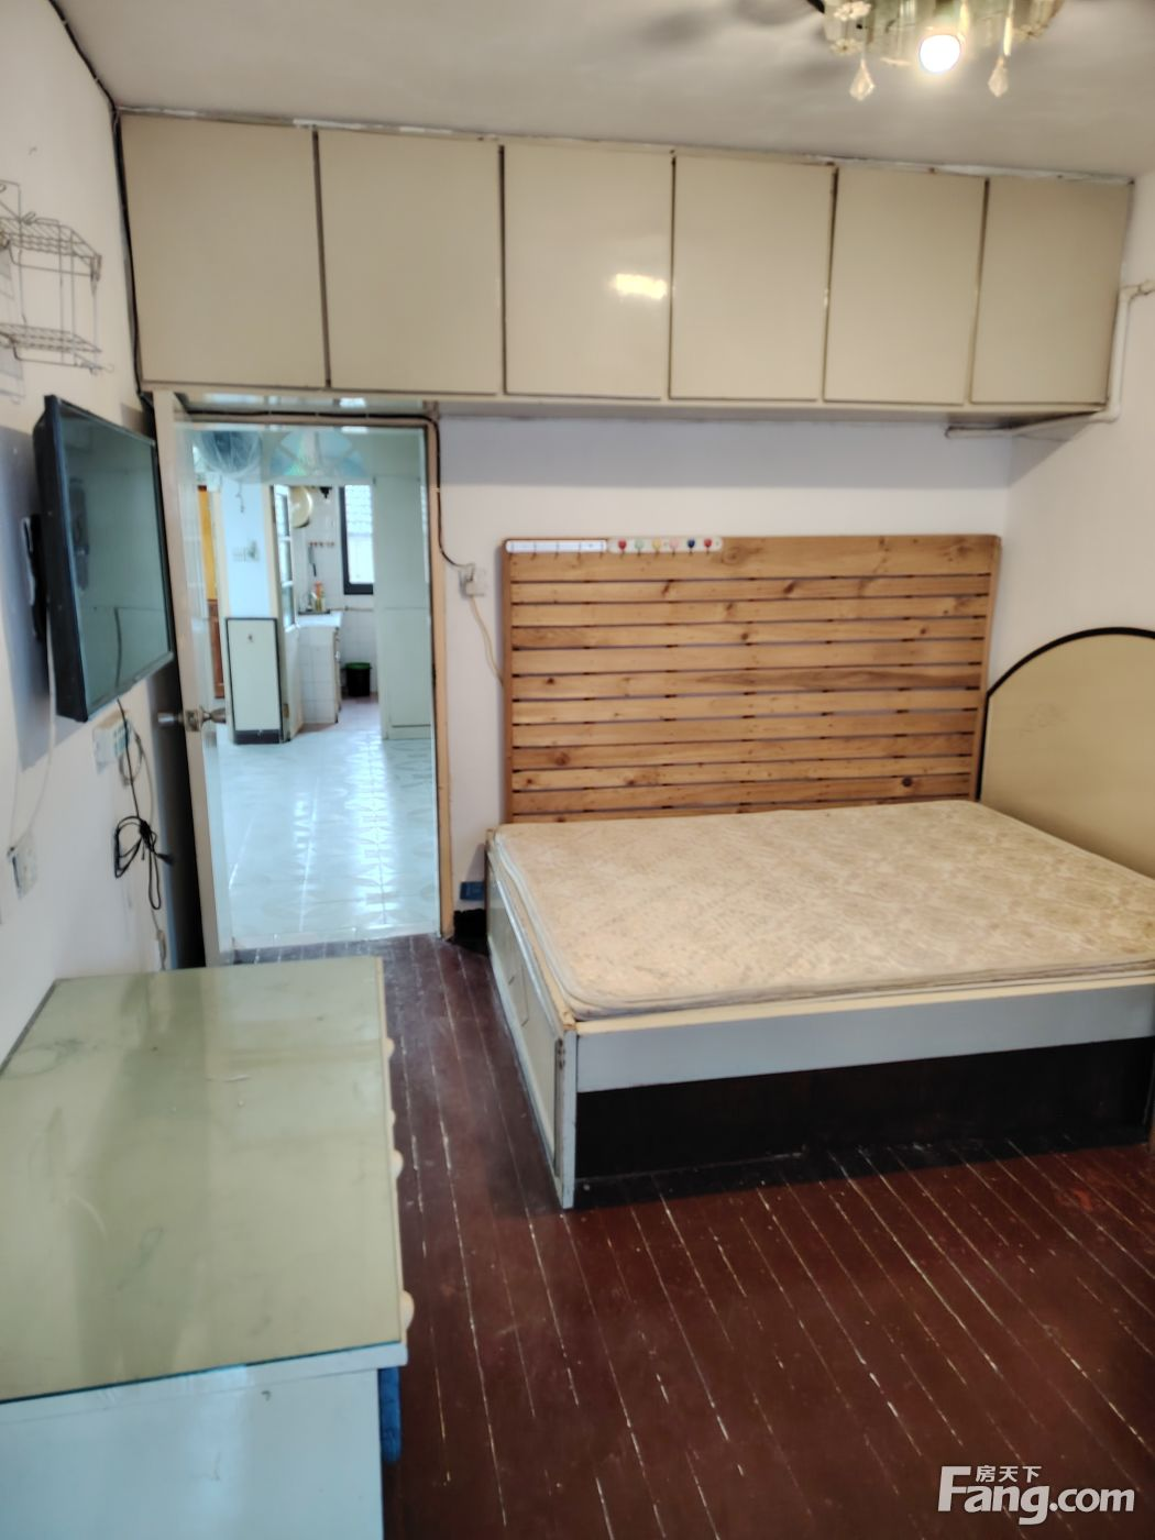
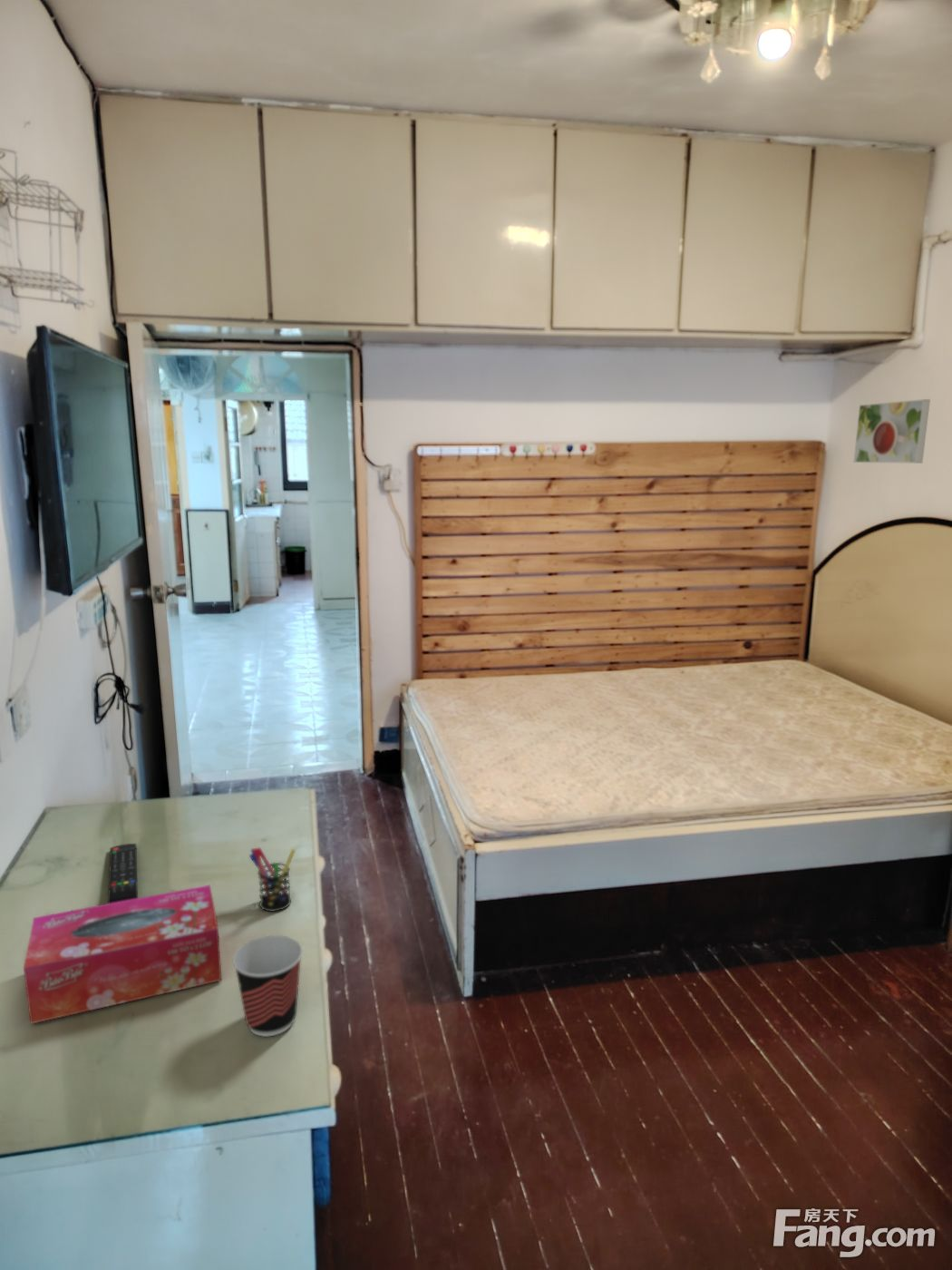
+ remote control [107,843,139,904]
+ cup [232,934,304,1037]
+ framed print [853,398,931,464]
+ pen holder [248,846,296,913]
+ tissue box [23,884,223,1025]
